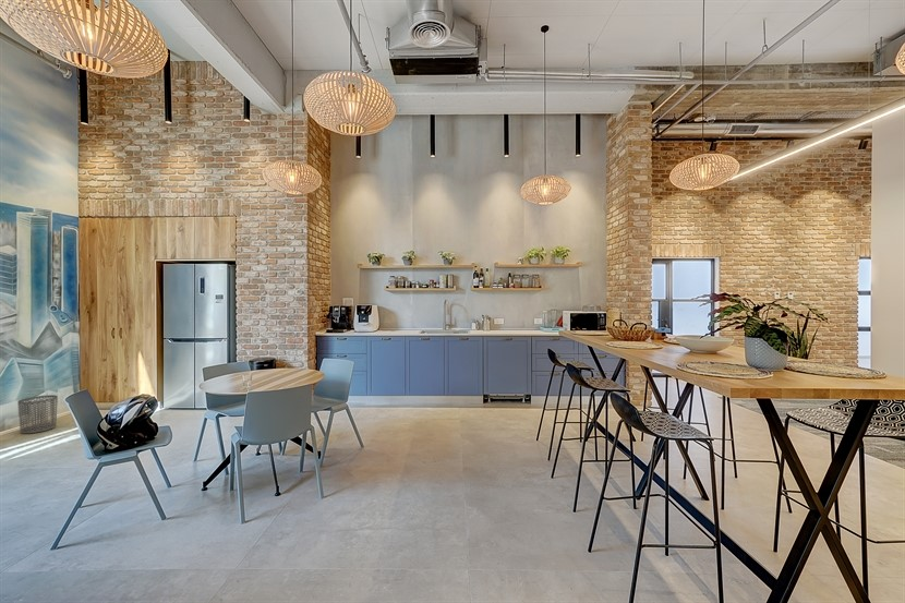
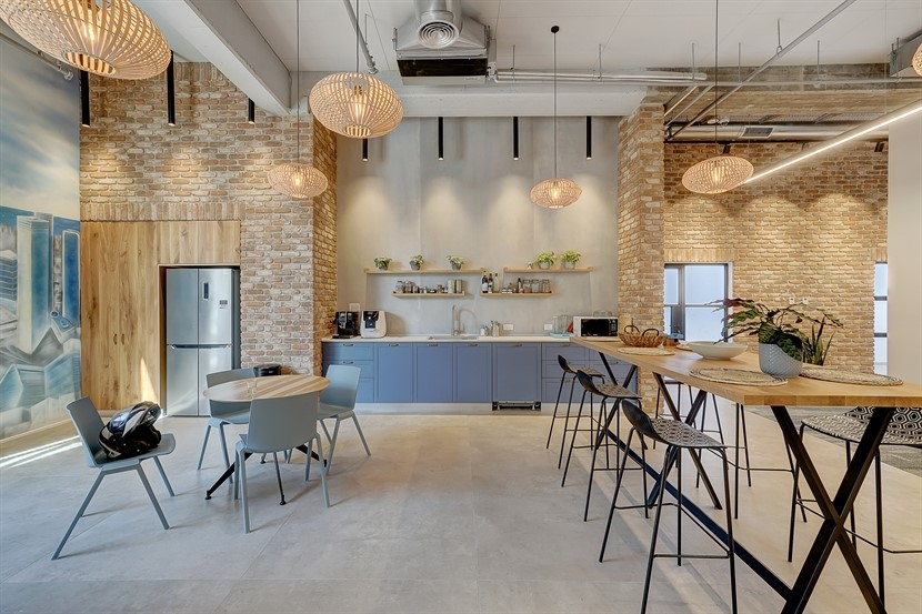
- waste bin [16,394,59,434]
